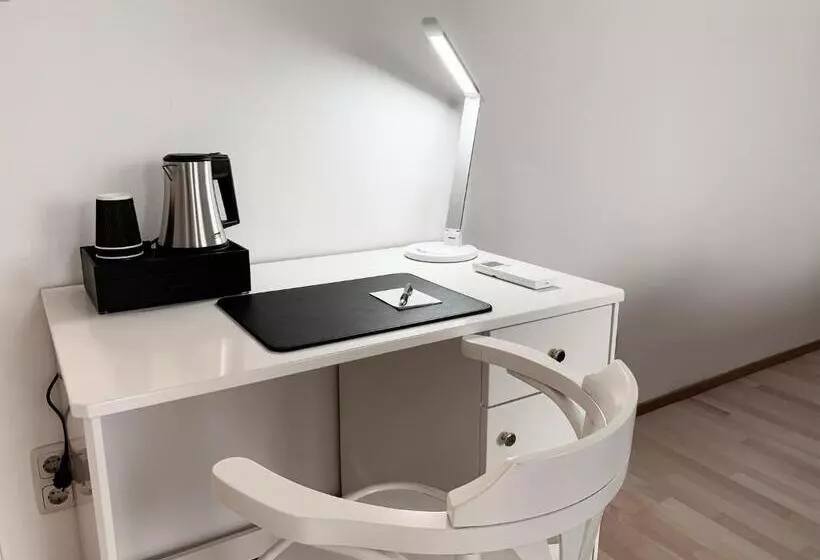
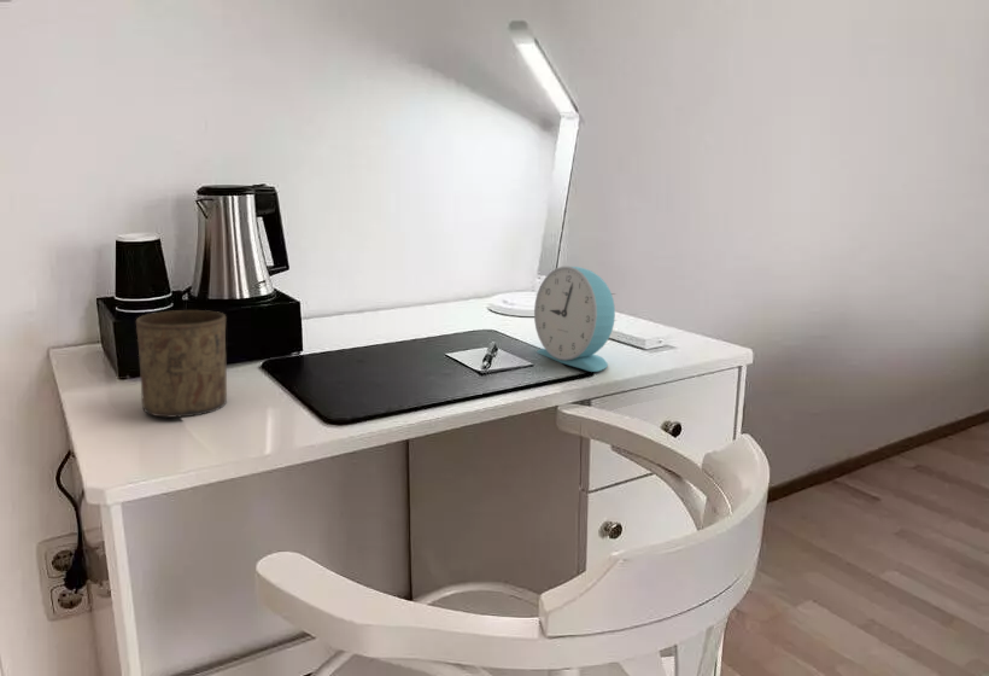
+ cup [135,309,228,419]
+ alarm clock [533,266,618,373]
